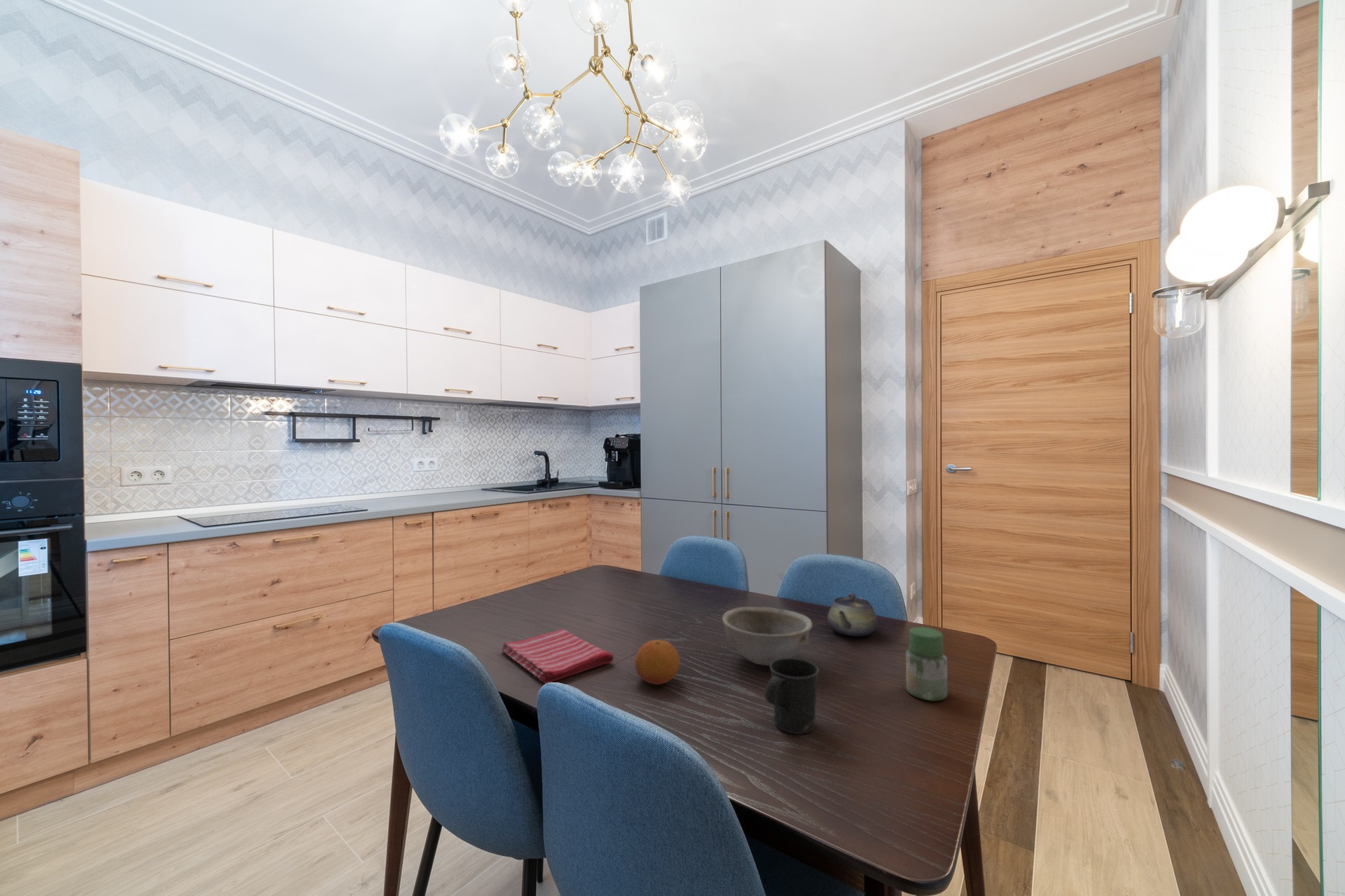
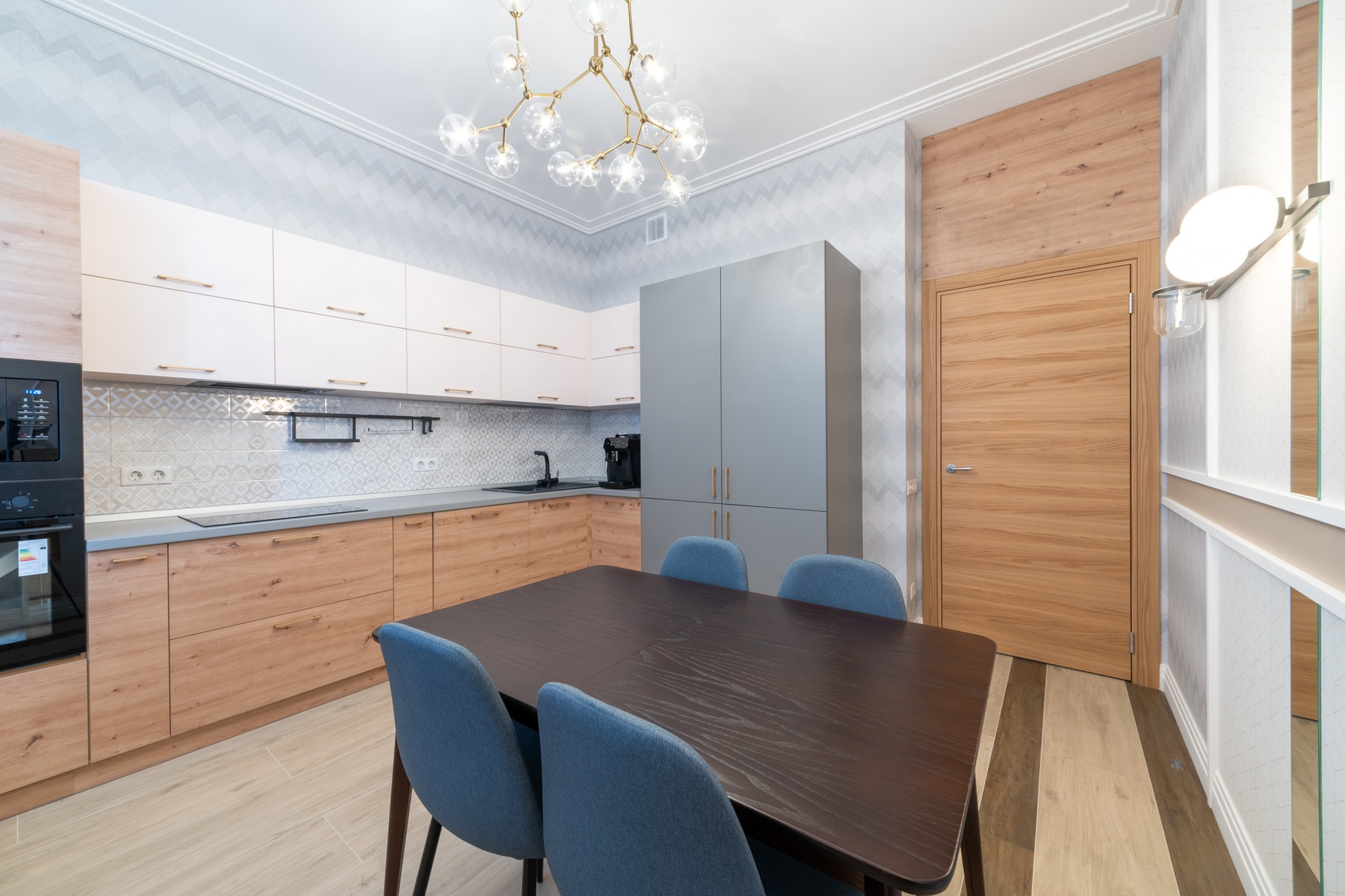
- bowl [722,606,813,666]
- jar [905,626,948,702]
- dish towel [501,628,614,684]
- teapot [827,593,878,637]
- mug [764,657,820,735]
- fruit [634,639,681,685]
